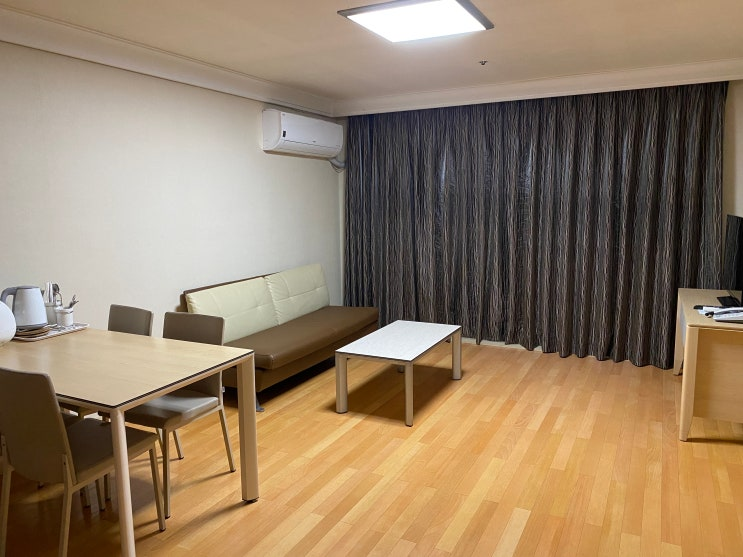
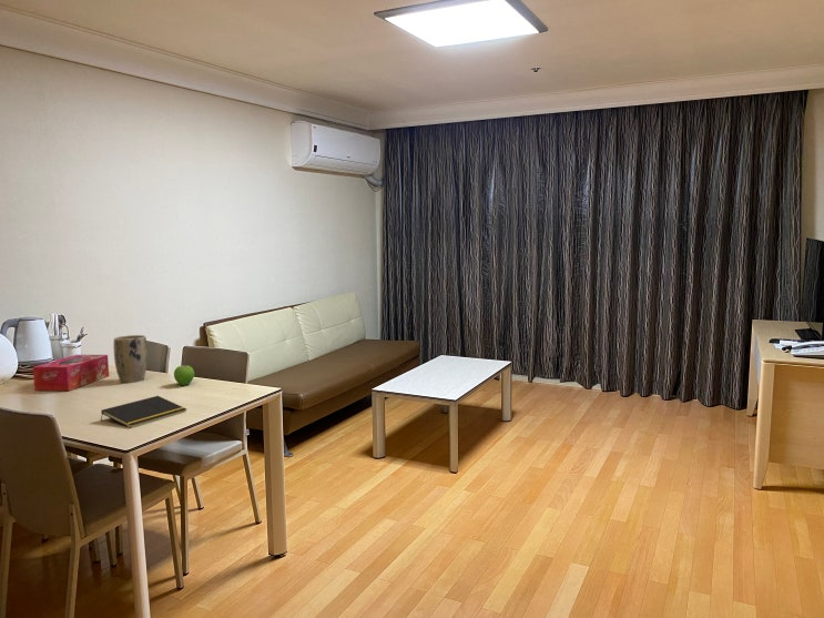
+ tissue box [32,354,110,392]
+ fruit [173,364,195,386]
+ plant pot [113,334,149,384]
+ notepad [100,395,187,429]
